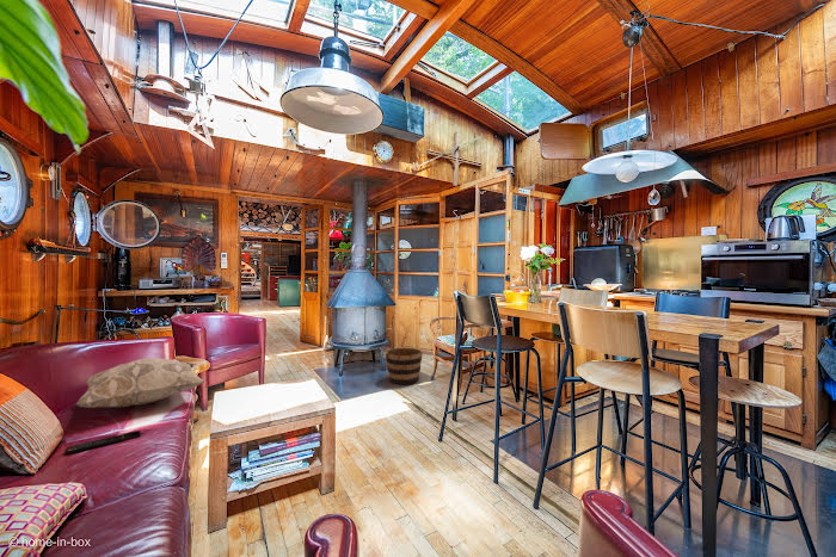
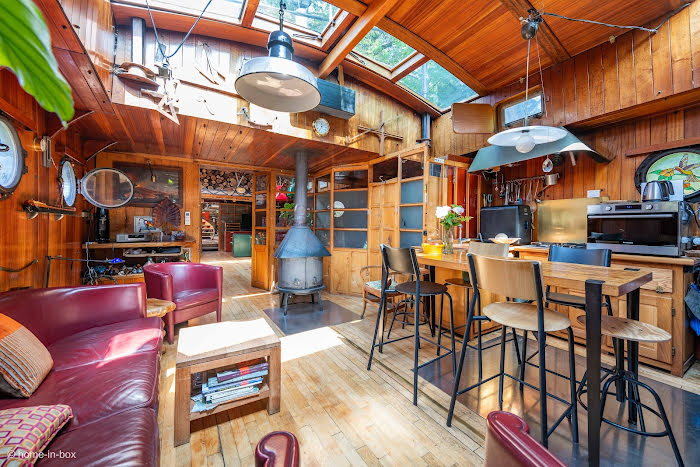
- remote control [63,429,141,454]
- decorative pillow [75,357,207,409]
- bucket [385,347,424,385]
